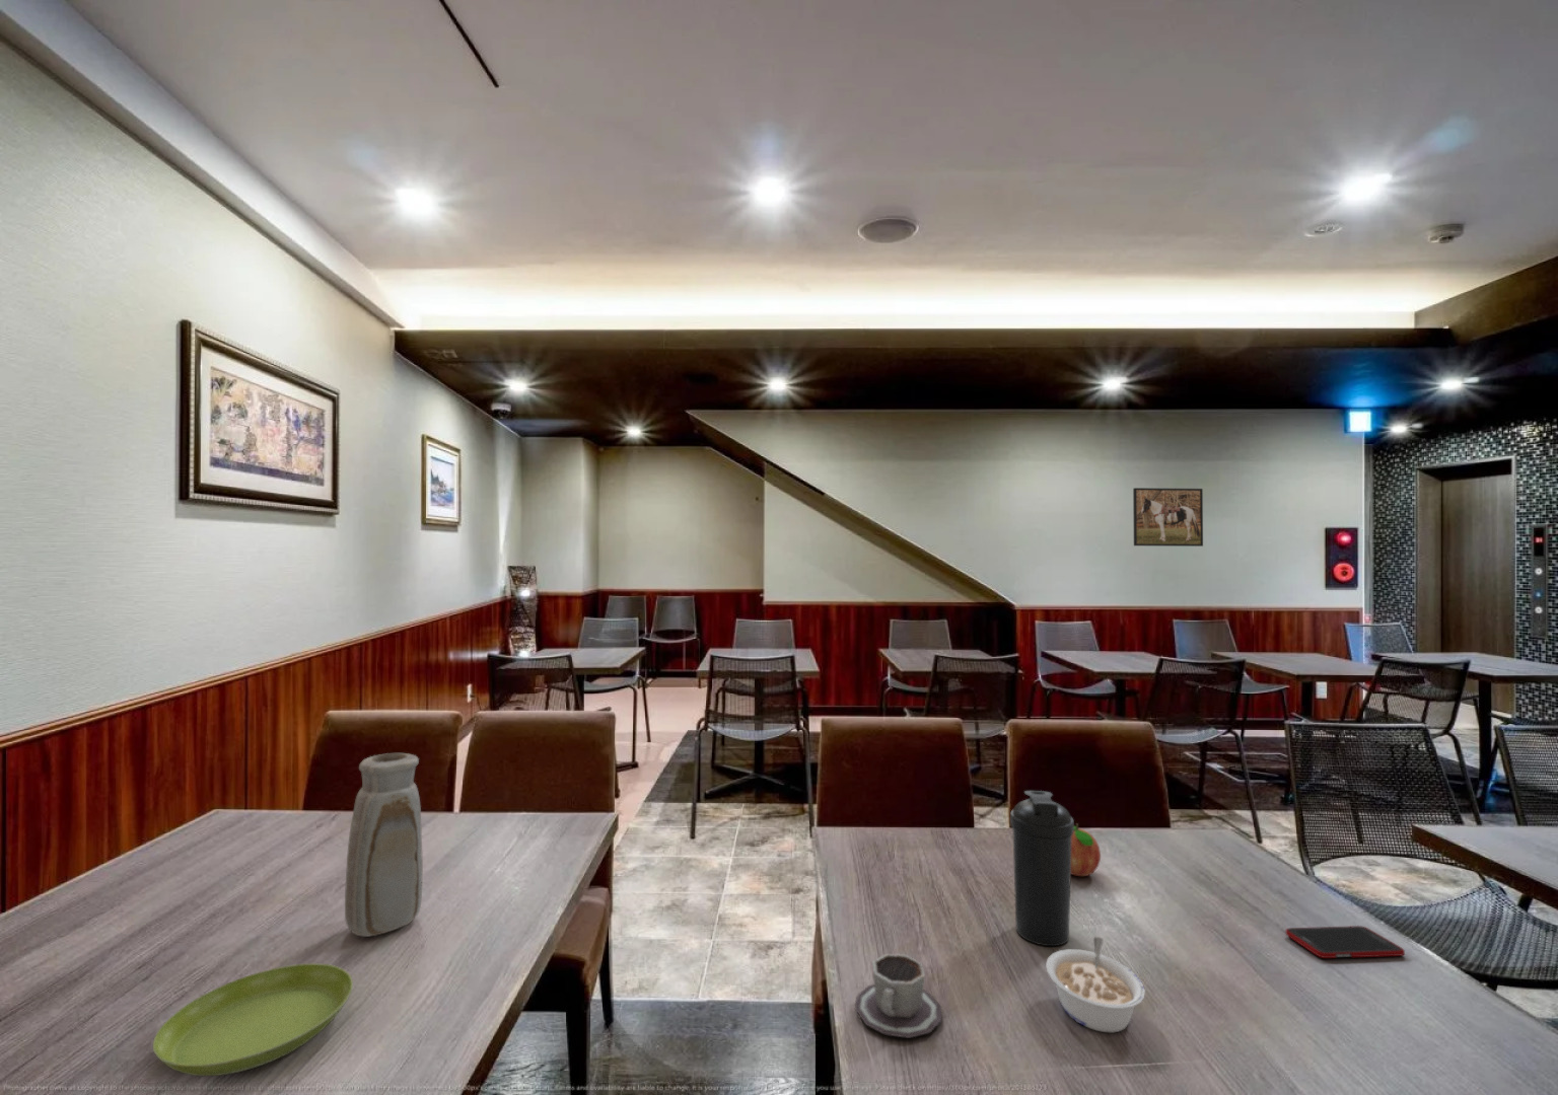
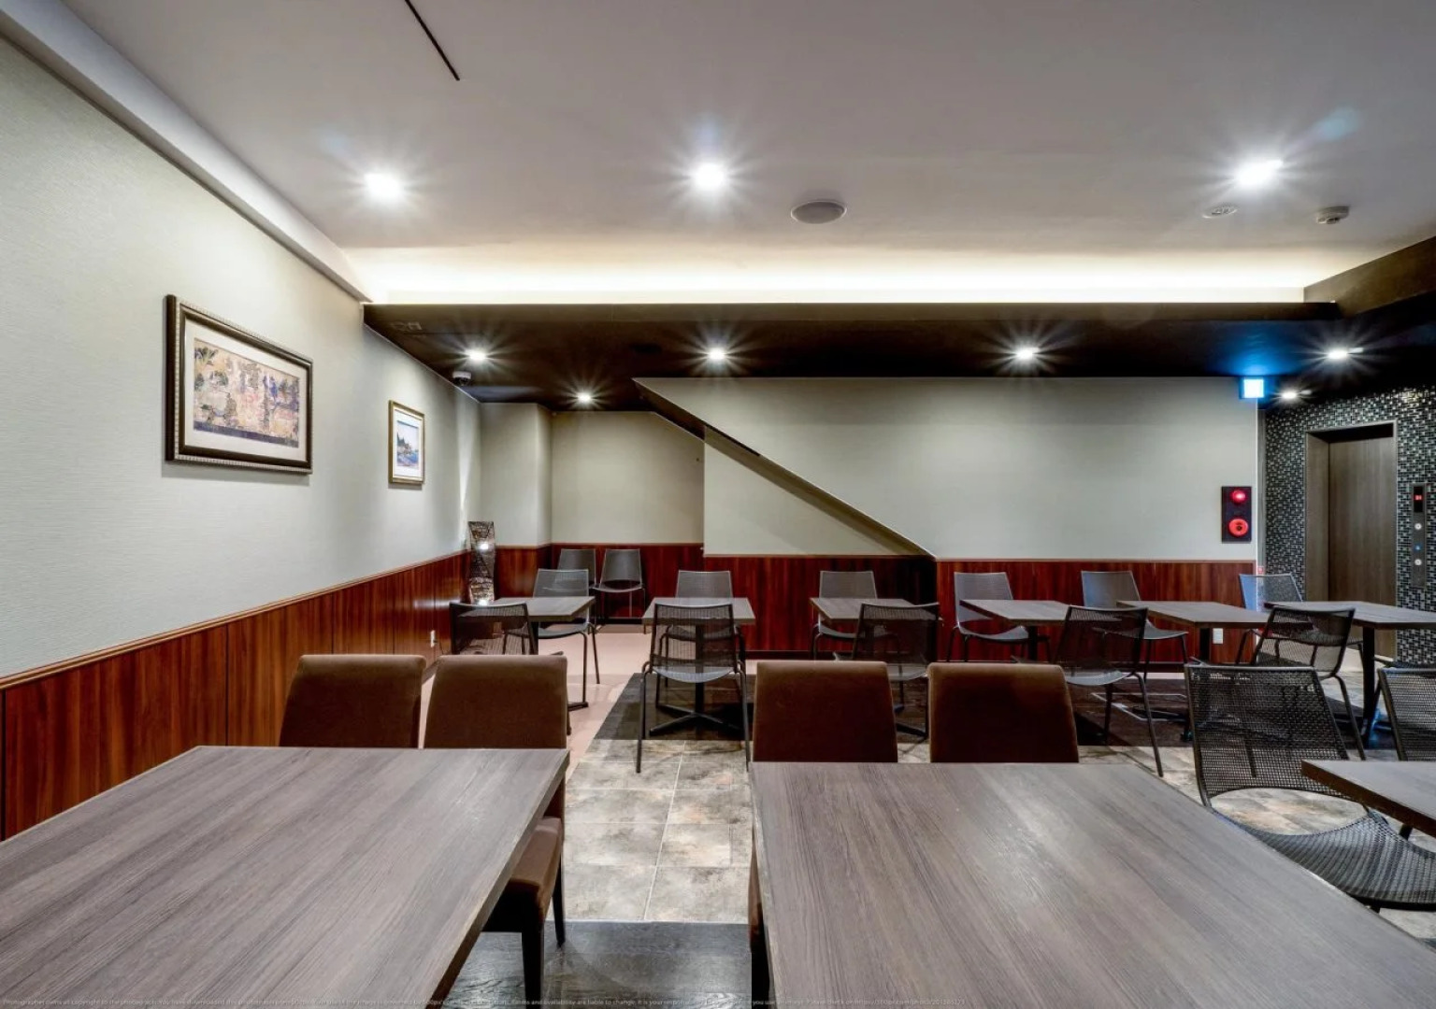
- cell phone [1285,924,1406,959]
- cup [854,953,944,1039]
- fruit [1071,822,1102,877]
- legume [1045,936,1147,1035]
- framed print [1132,487,1203,548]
- vase [344,753,424,937]
- saucer [152,962,355,1077]
- water bottle [1009,789,1075,947]
